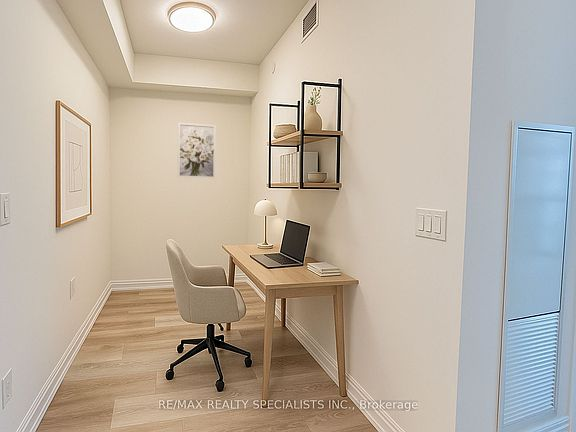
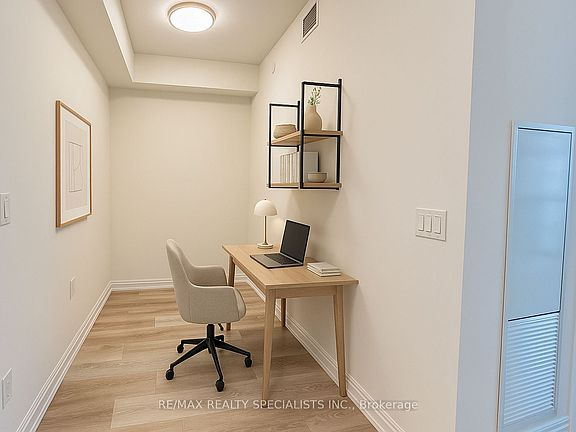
- wall art [177,122,217,179]
